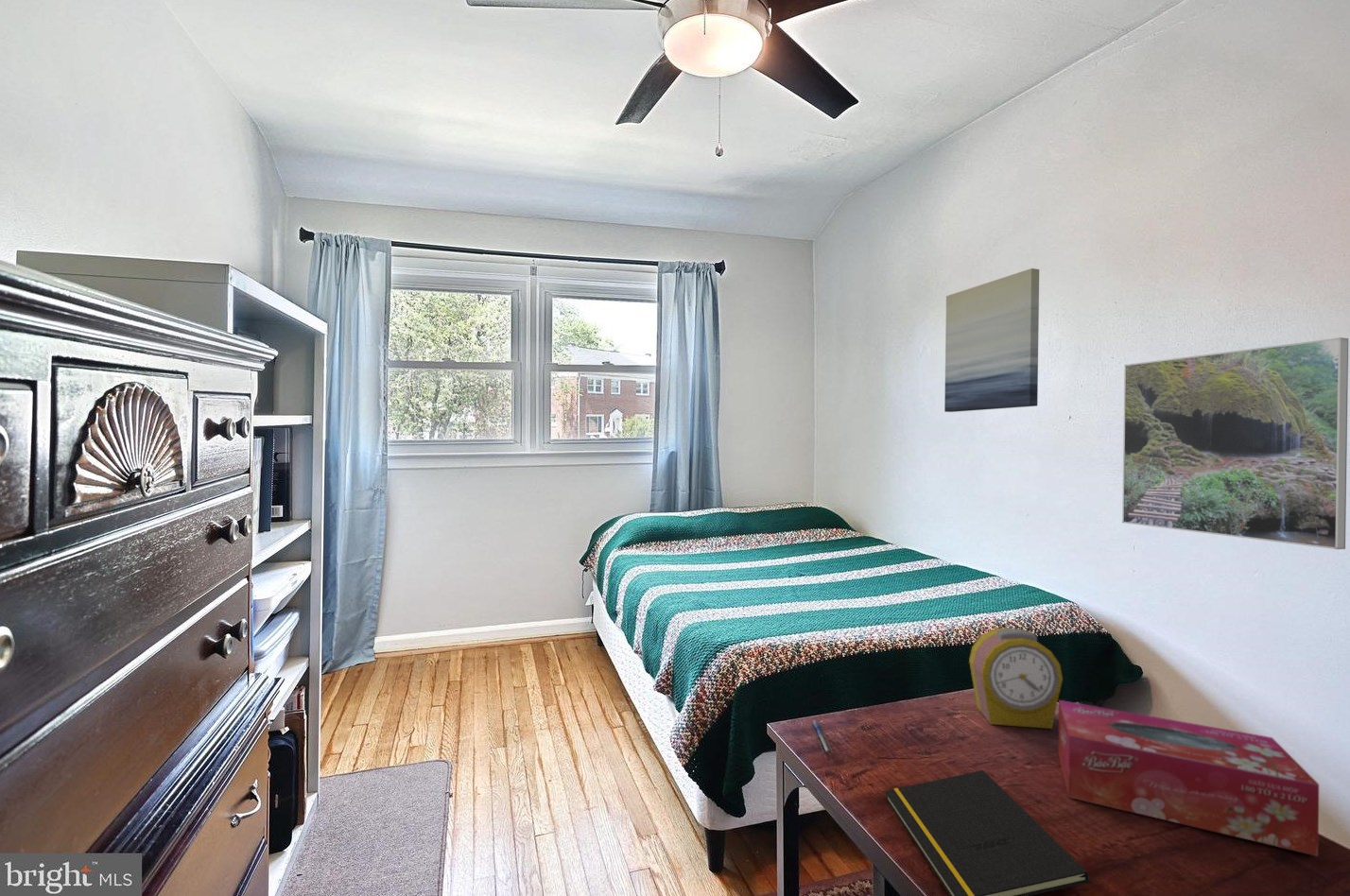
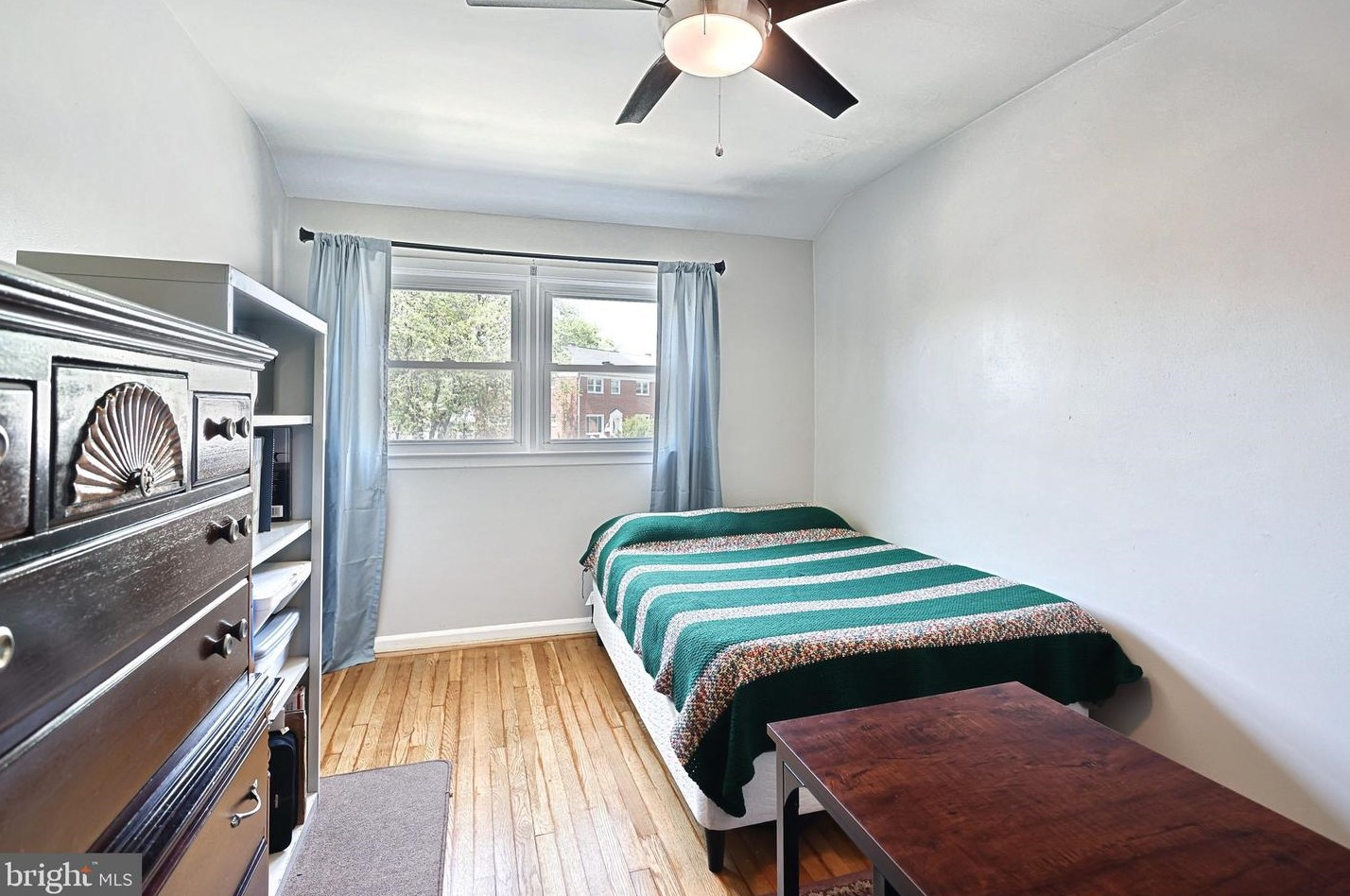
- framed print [1121,336,1349,550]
- pen [809,719,834,755]
- tissue box [1057,699,1320,857]
- wall art [943,267,1040,413]
- notepad [884,769,1090,896]
- alarm clock [968,627,1064,730]
